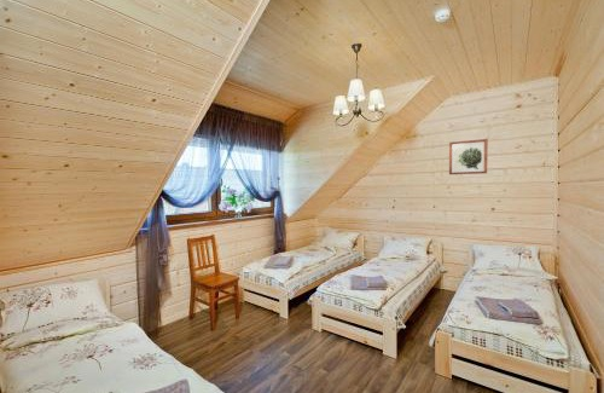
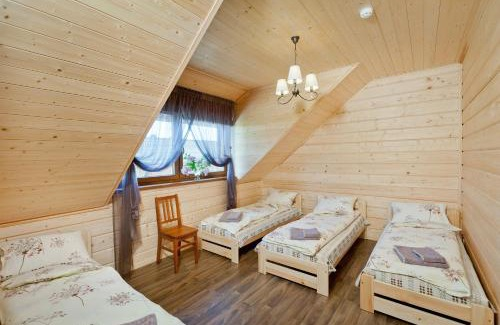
- wall art [448,138,489,175]
